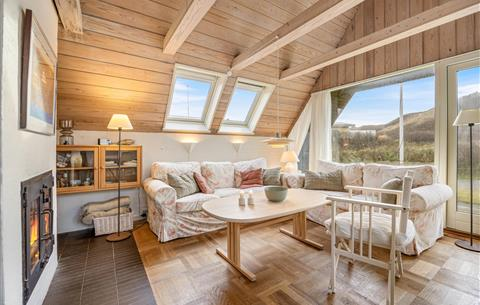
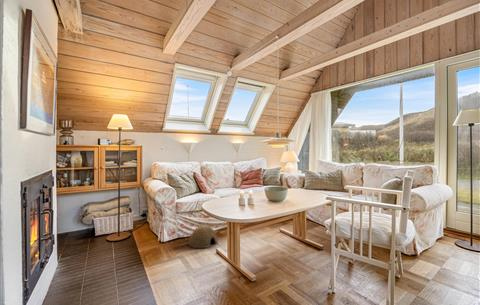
+ woven basket [187,225,218,249]
